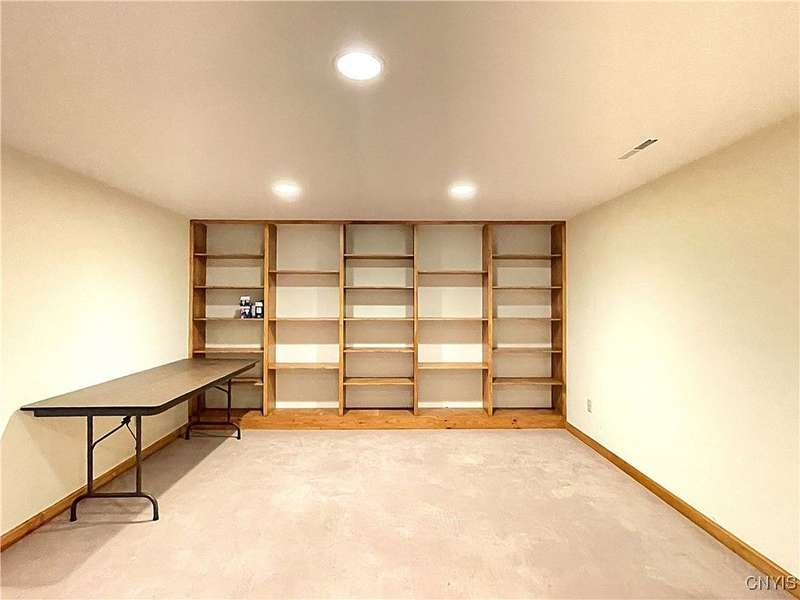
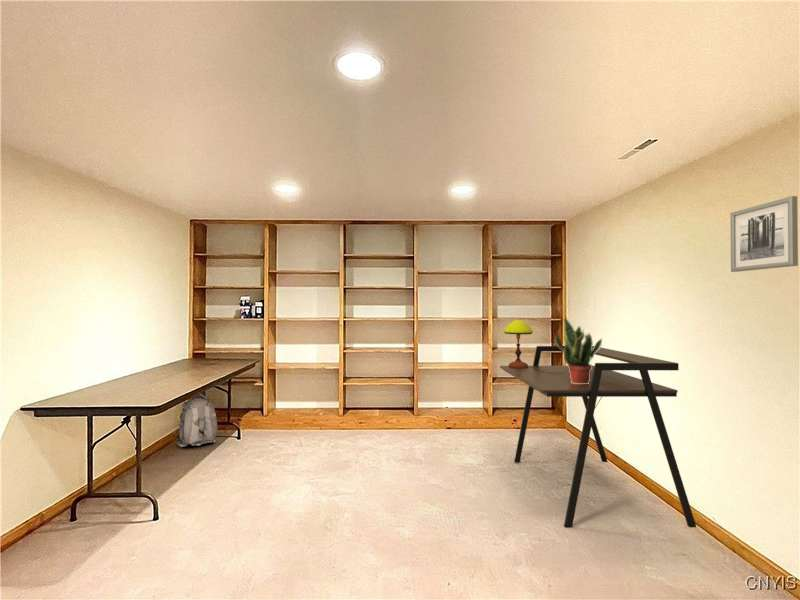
+ backpack [176,393,218,449]
+ table lamp [503,319,554,373]
+ desk [499,345,697,529]
+ wall art [730,195,799,273]
+ potted plant [554,316,603,384]
